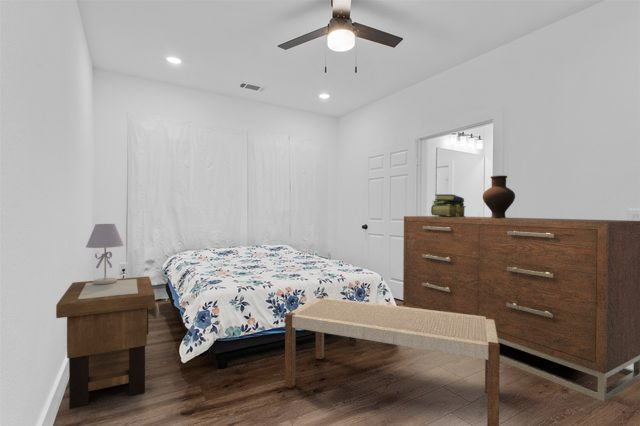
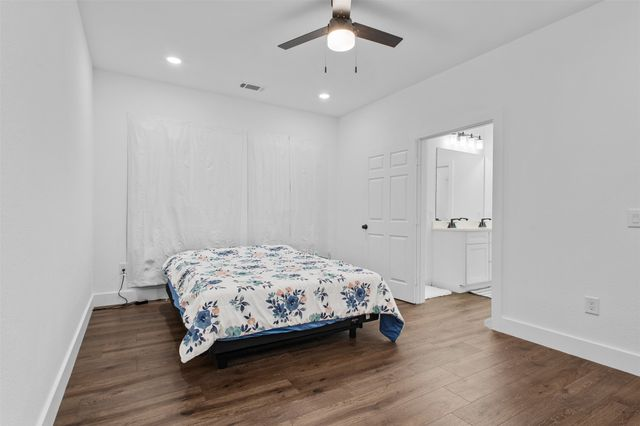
- side table [55,276,160,410]
- stack of books [430,193,467,217]
- table lamp [85,223,125,285]
- dresser [402,215,640,402]
- bench [284,295,501,426]
- vase [482,175,516,218]
